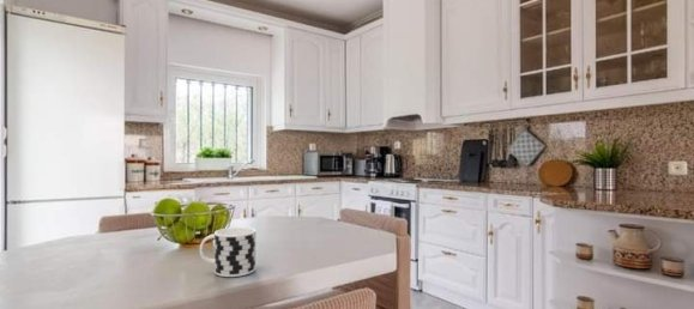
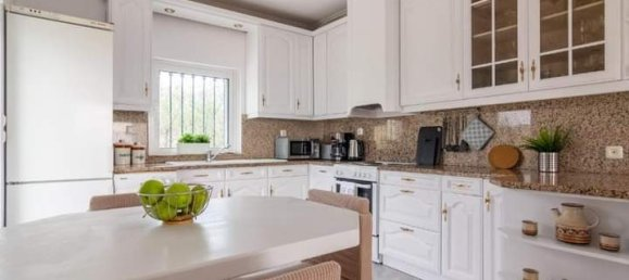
- cup [199,226,257,278]
